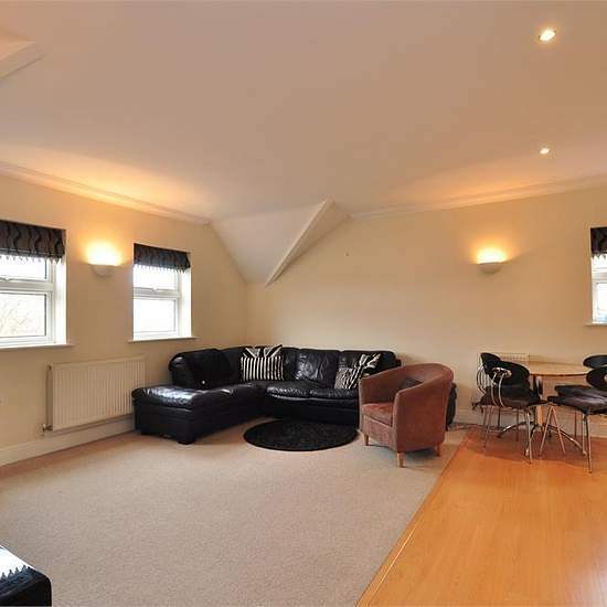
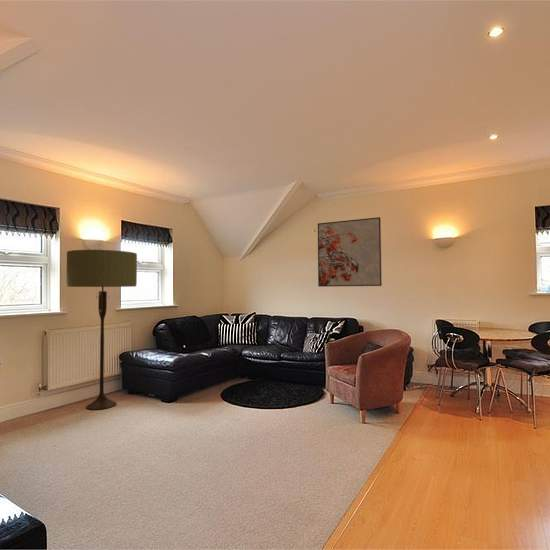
+ floor lamp [66,249,138,410]
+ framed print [317,216,383,288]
